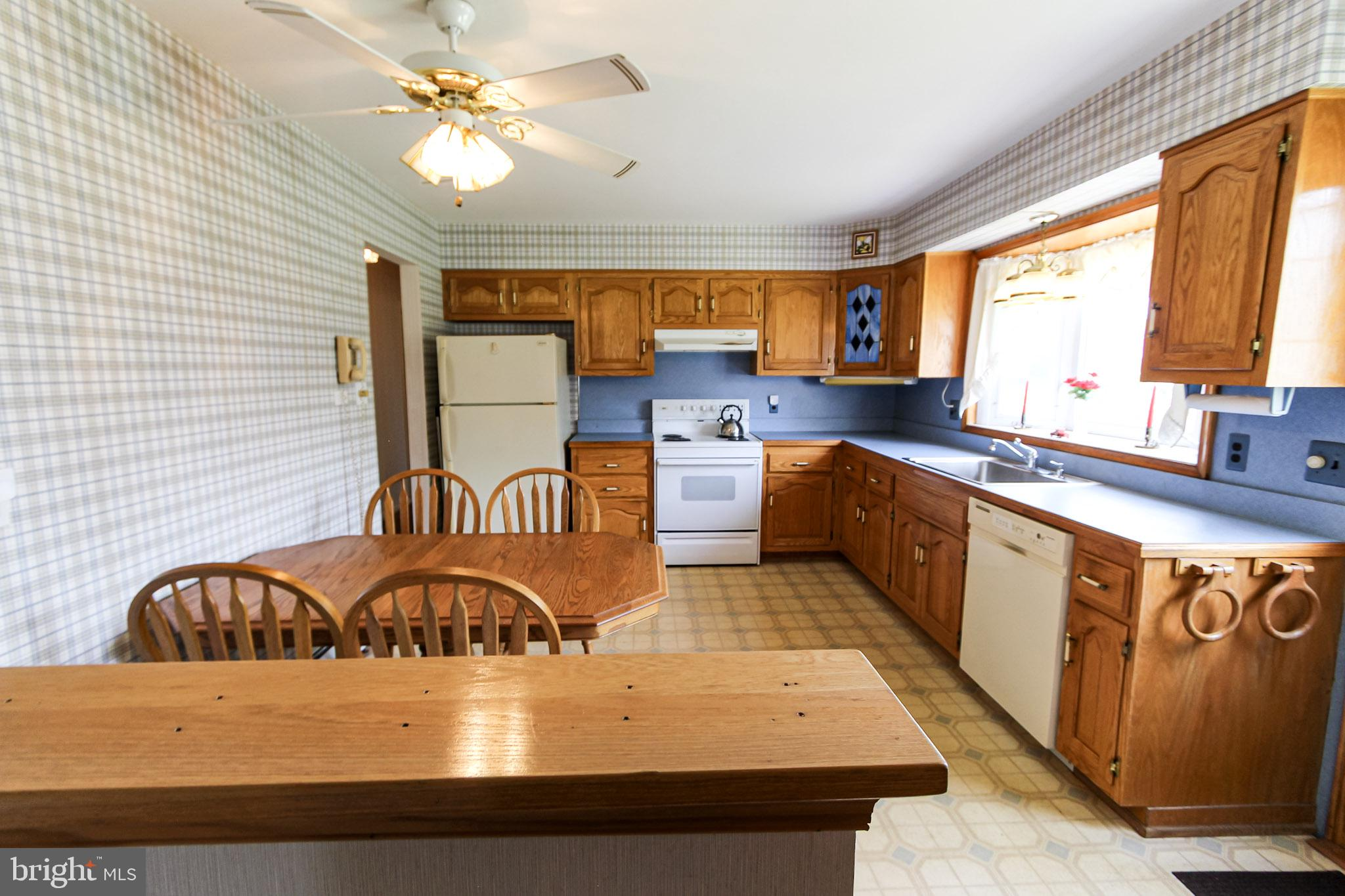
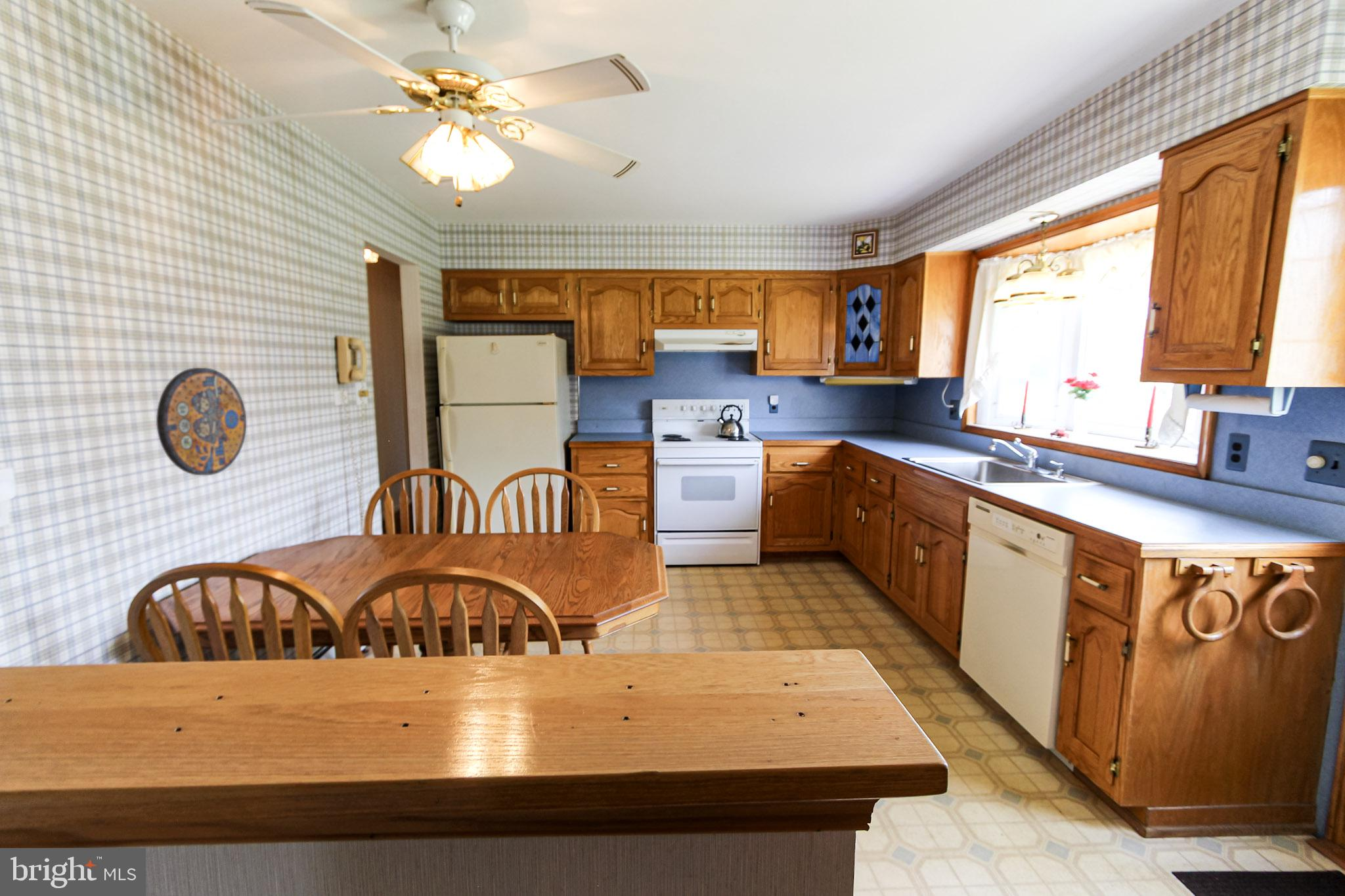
+ manhole cover [156,367,247,476]
